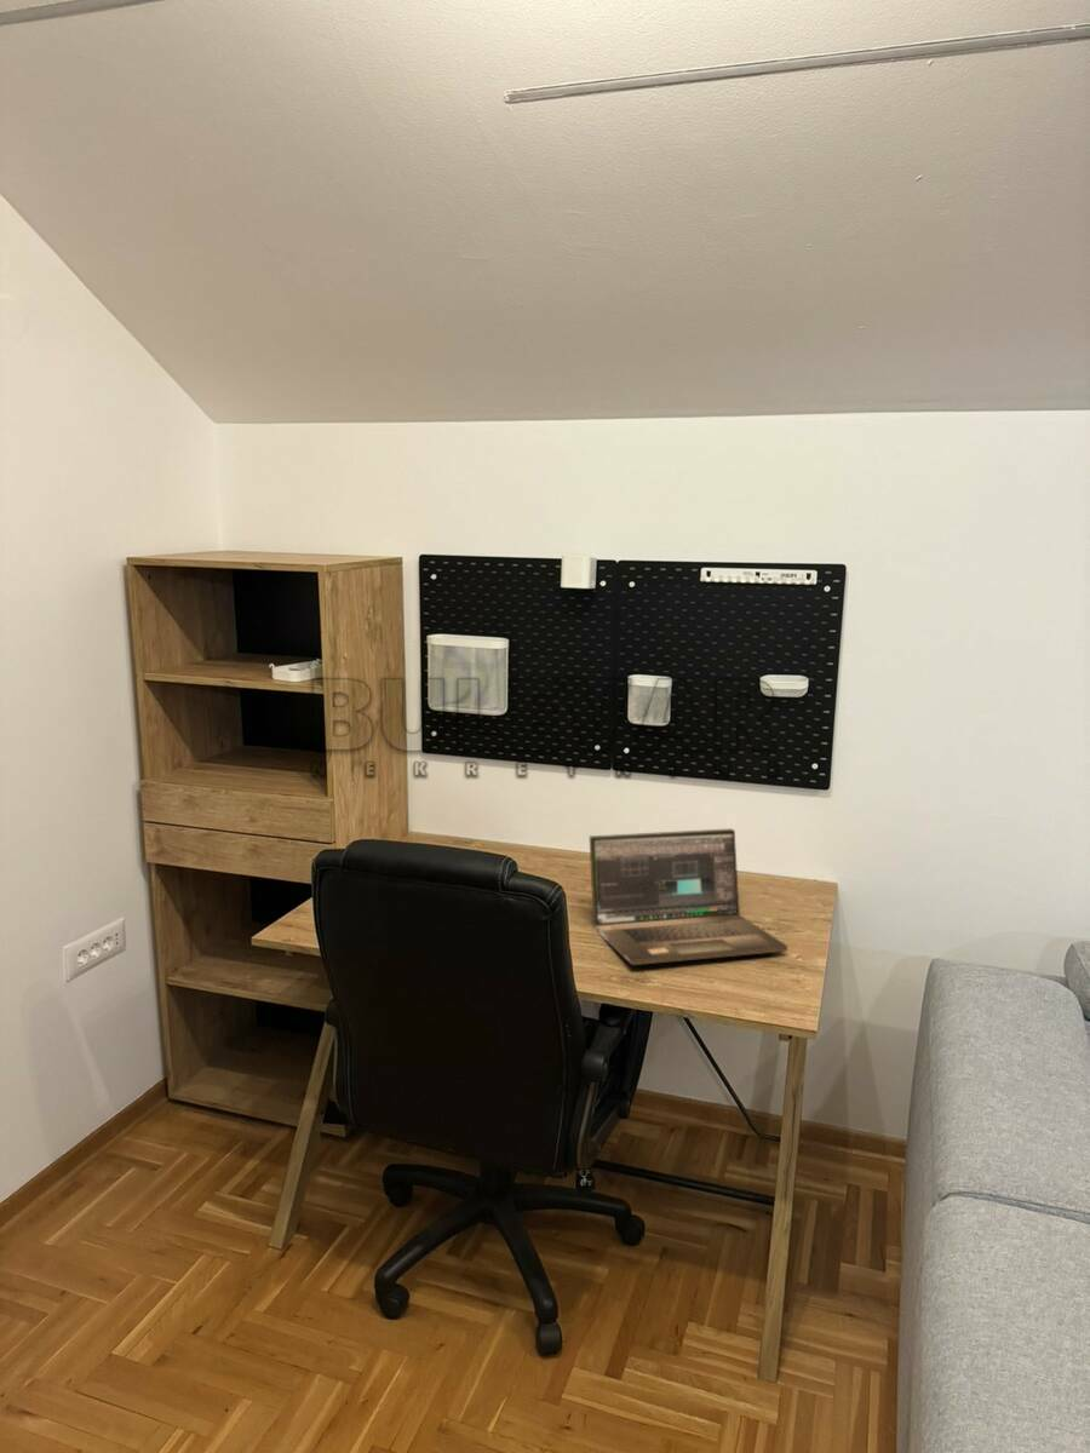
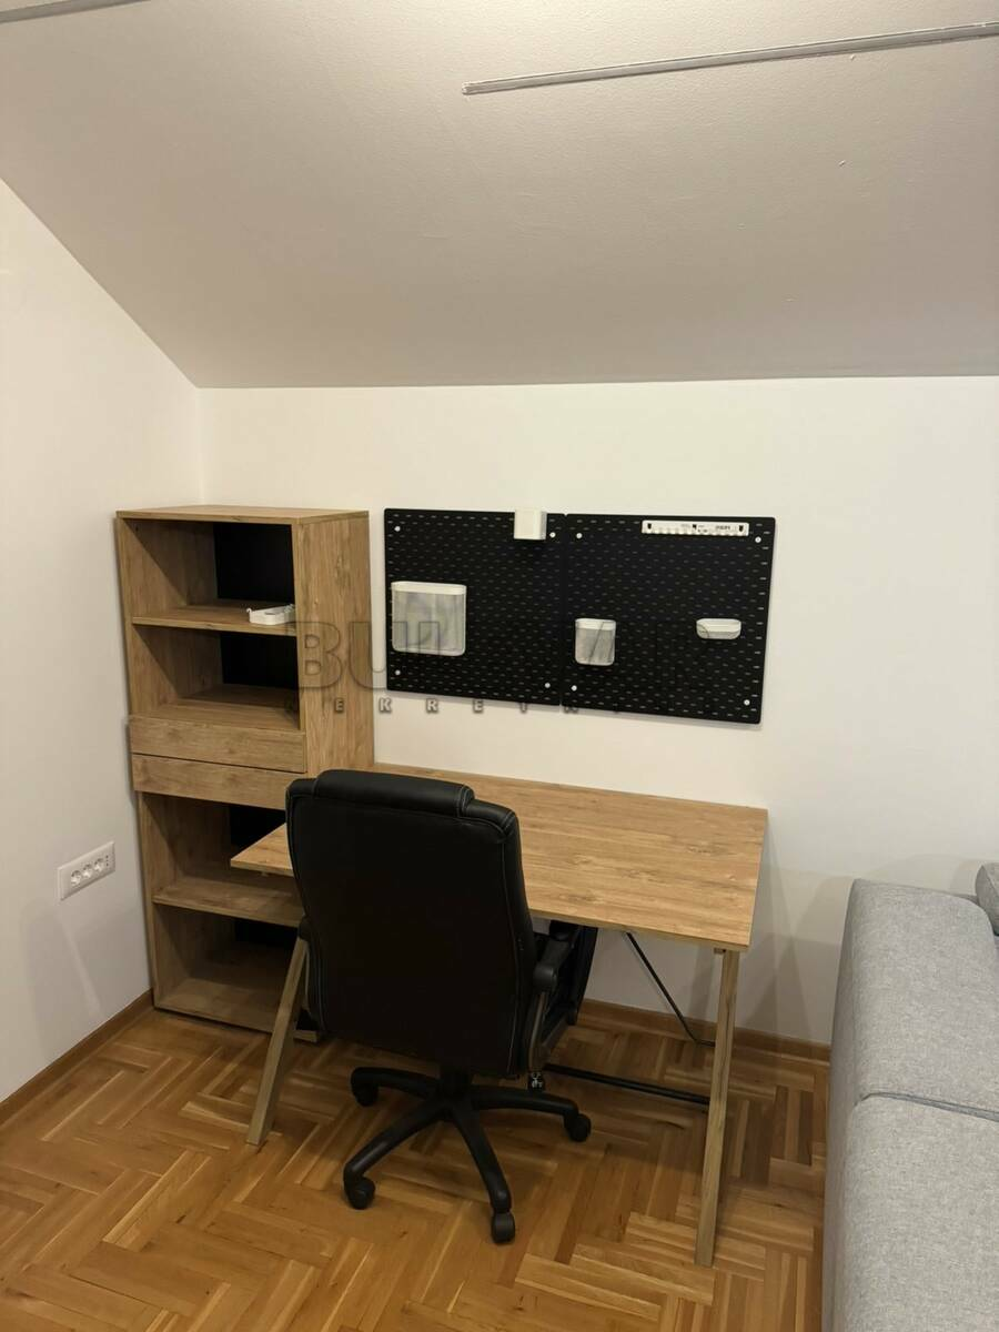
- laptop [589,827,788,966]
